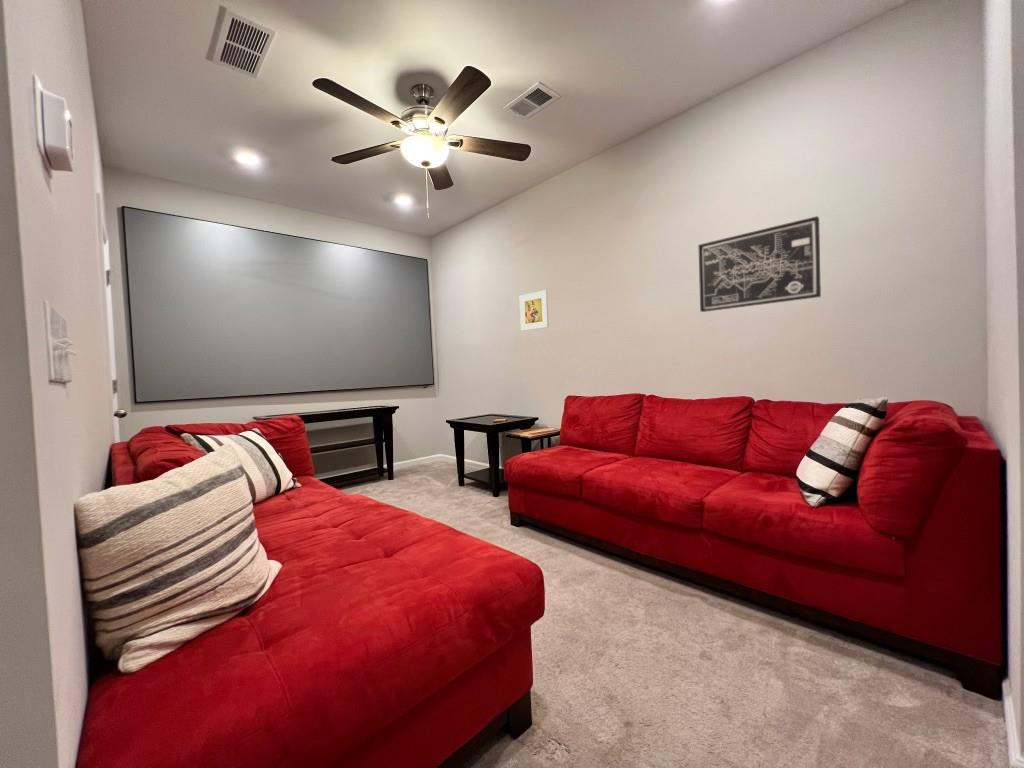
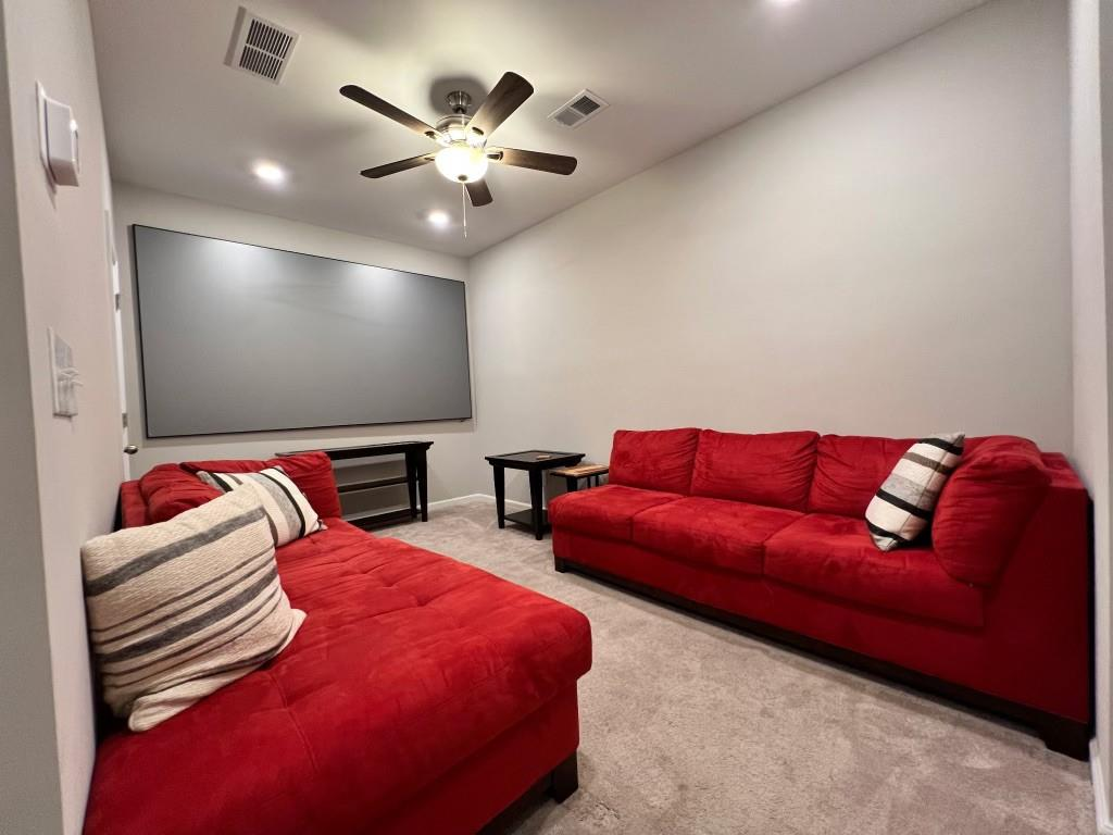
- wall art [697,215,822,313]
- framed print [519,289,550,332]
